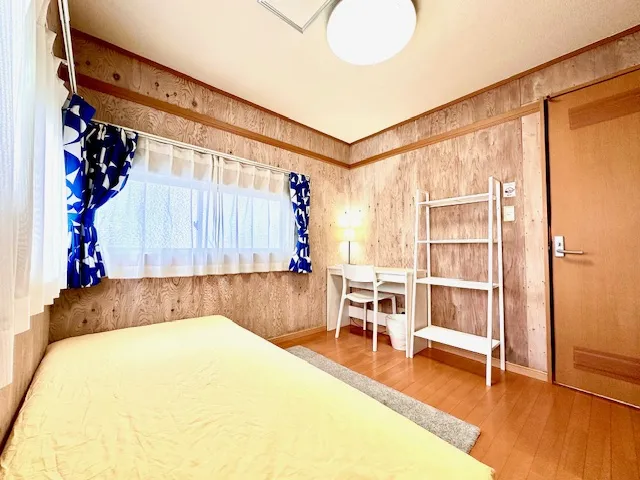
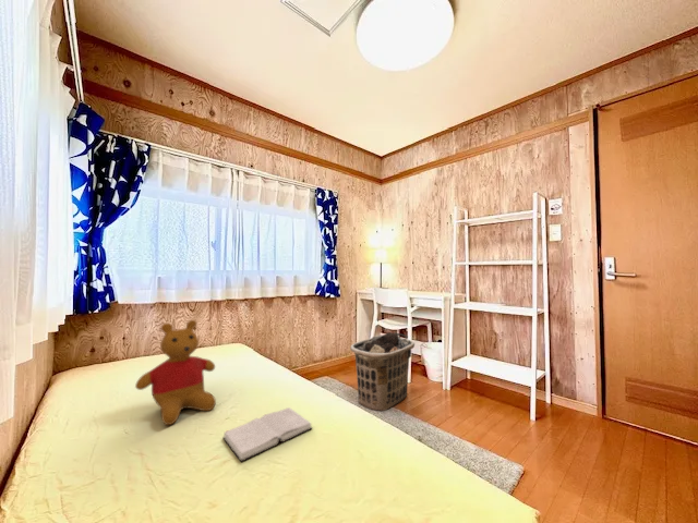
+ hardback book [221,406,313,463]
+ teddy bear [134,319,217,426]
+ clothes hamper [349,331,416,412]
